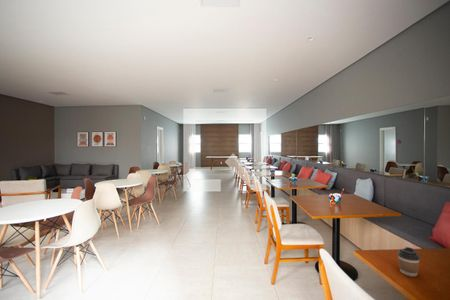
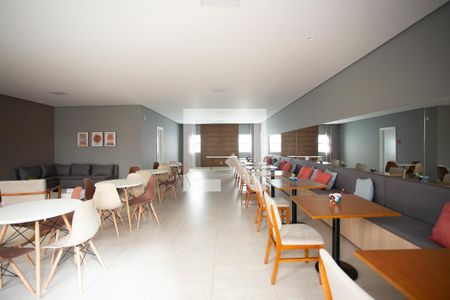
- coffee cup [396,246,421,277]
